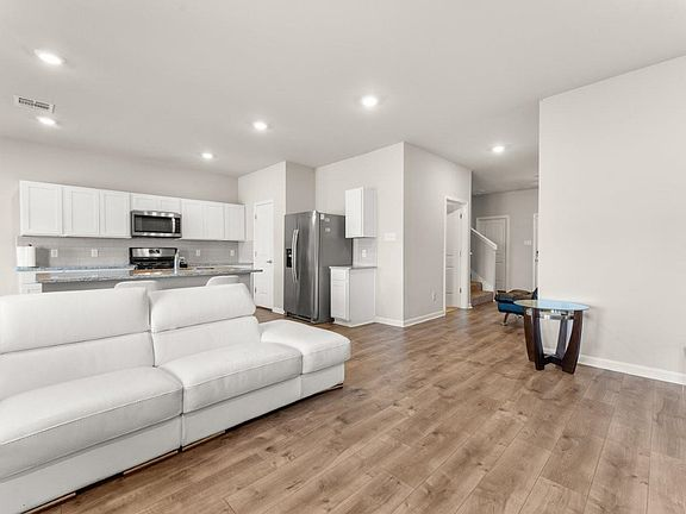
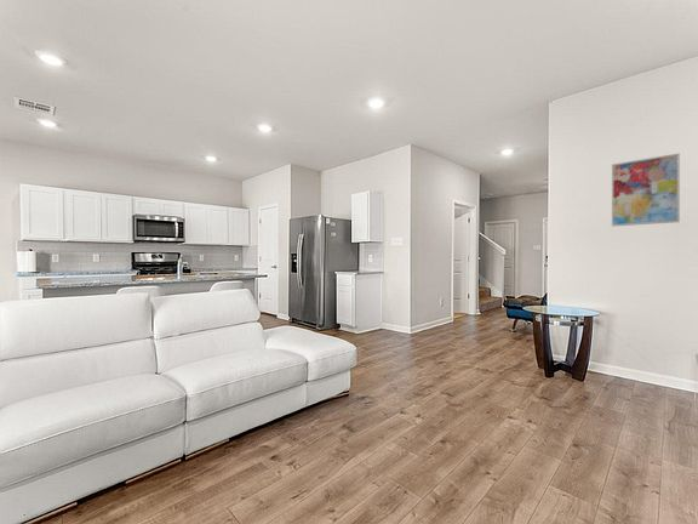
+ wall art [611,152,681,228]
